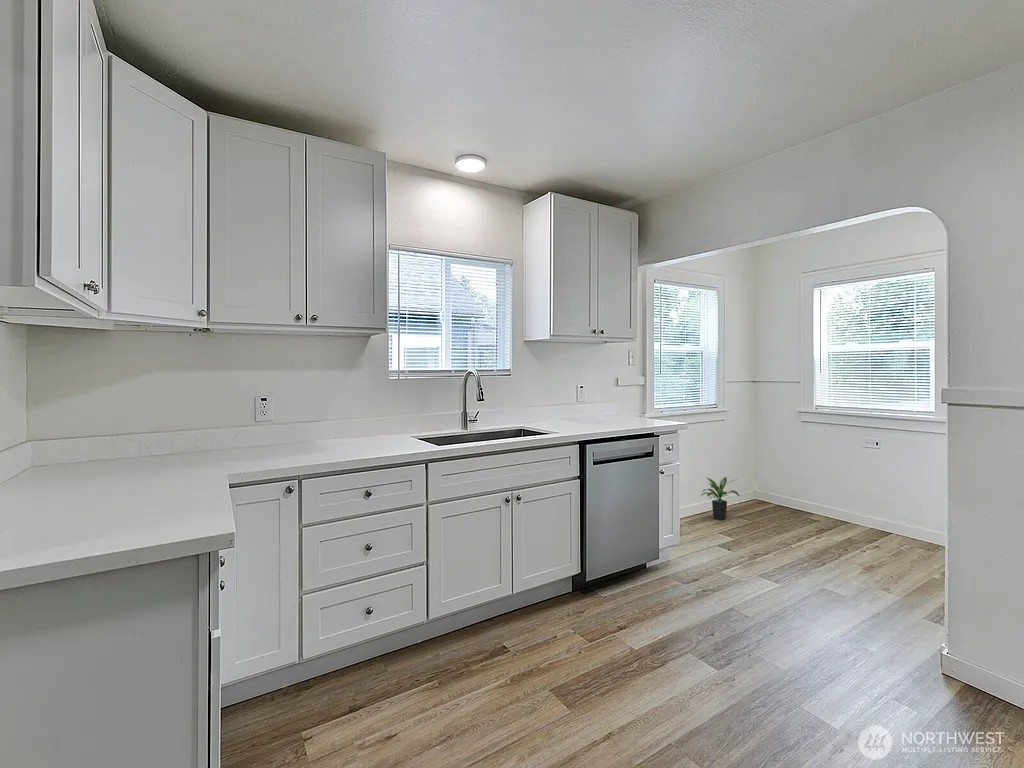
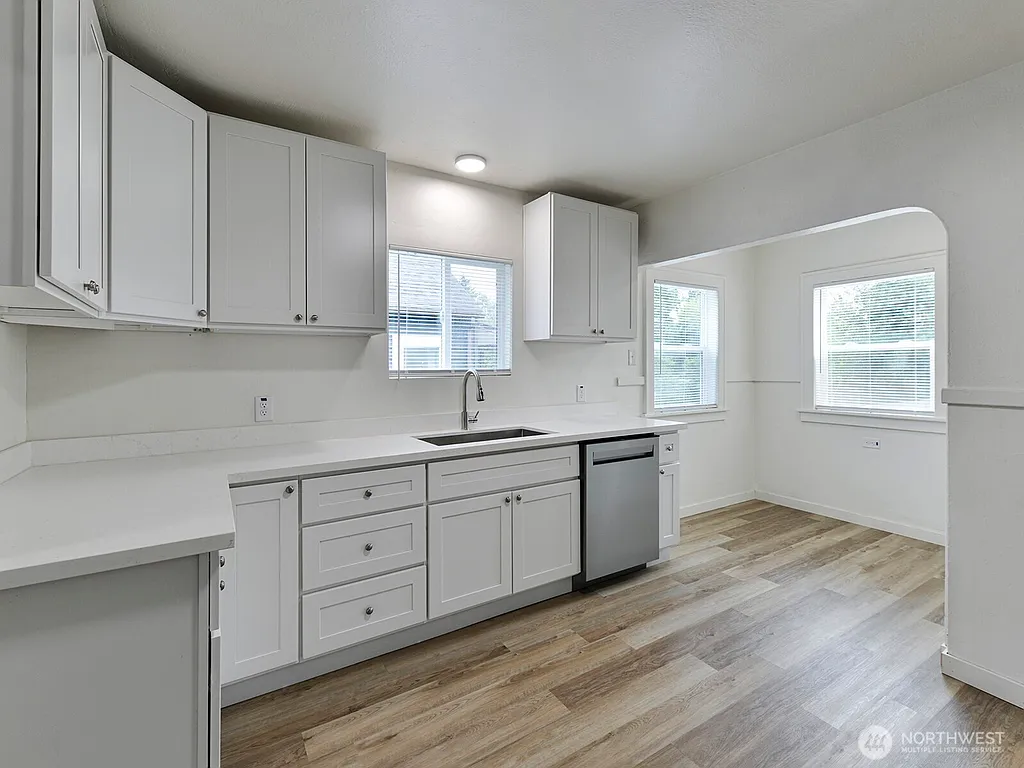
- potted plant [700,476,740,521]
